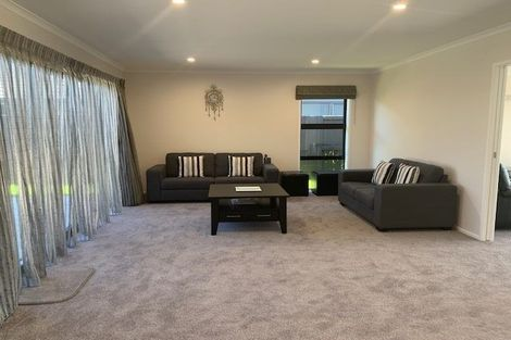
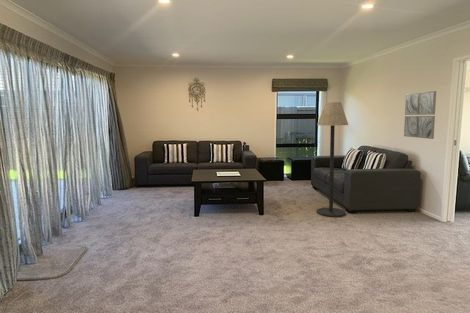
+ wall art [403,90,437,140]
+ floor lamp [316,101,349,218]
